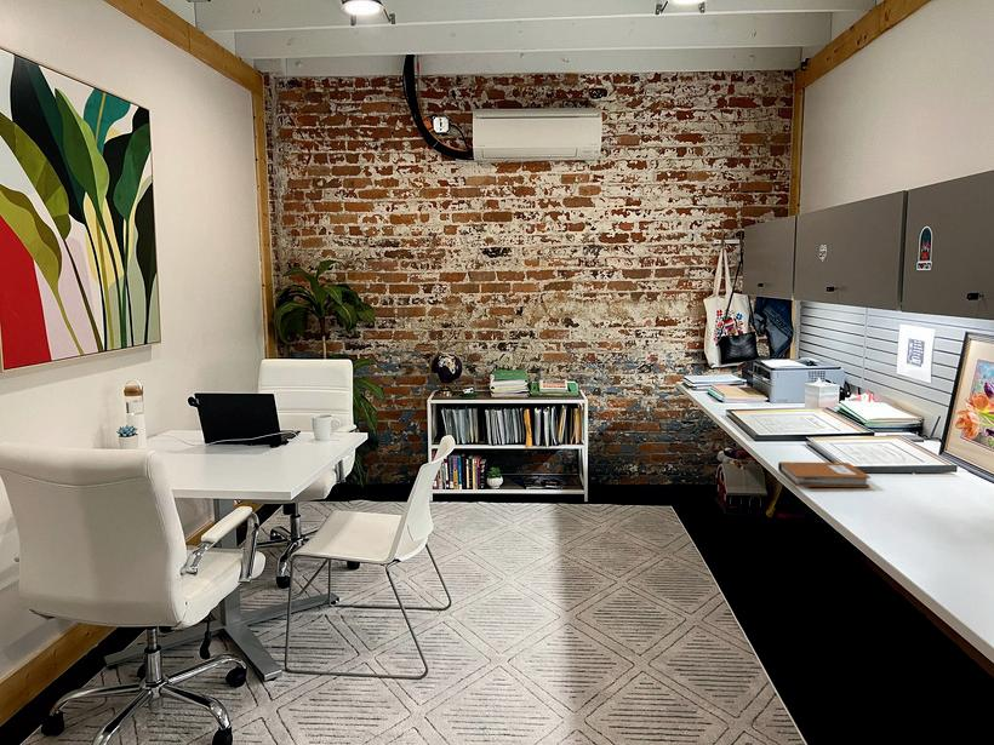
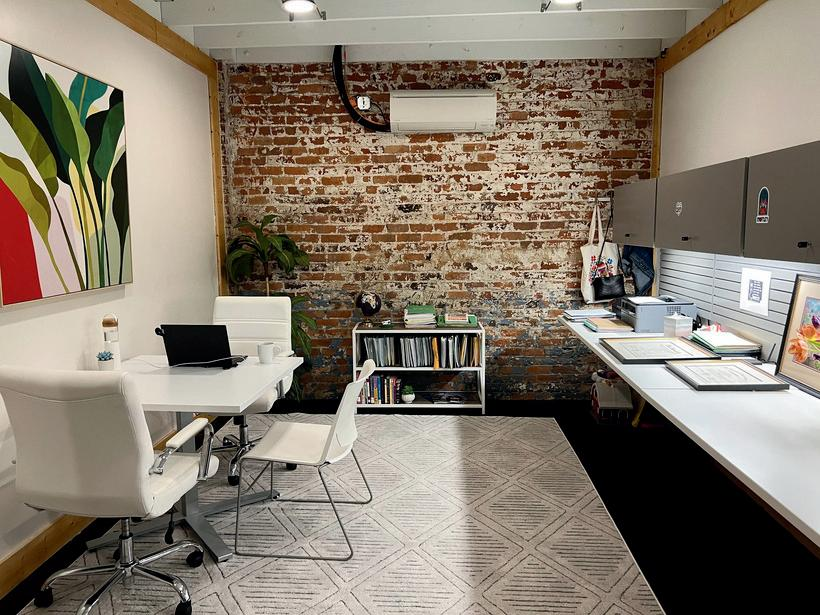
- notebook [777,460,872,488]
